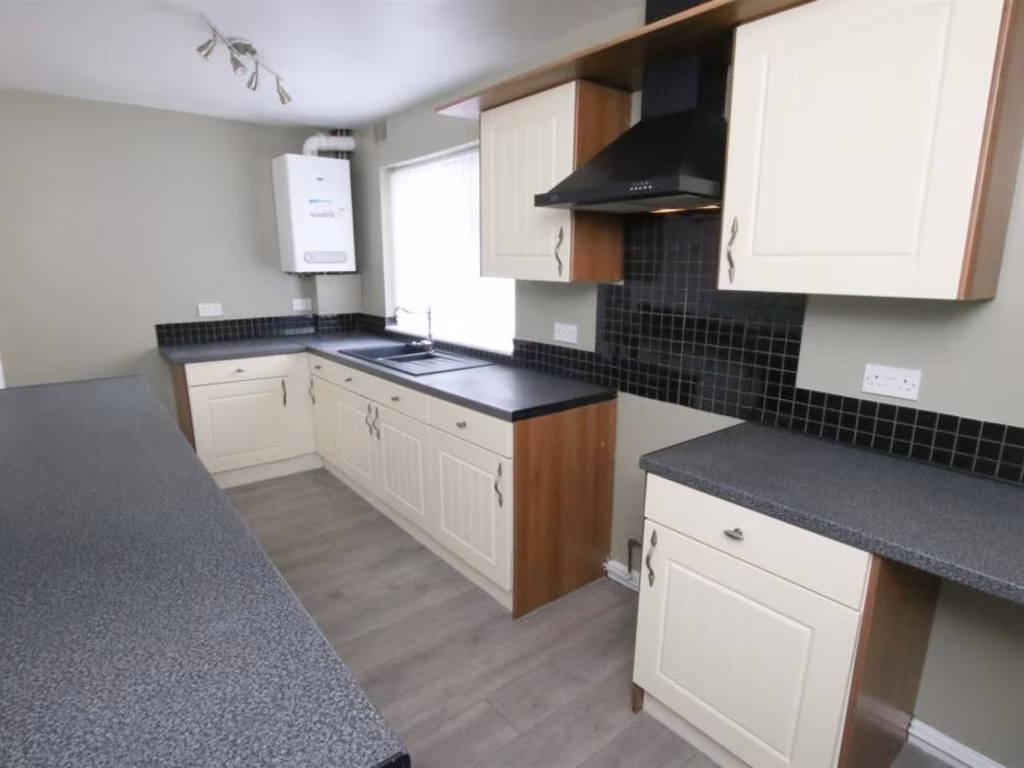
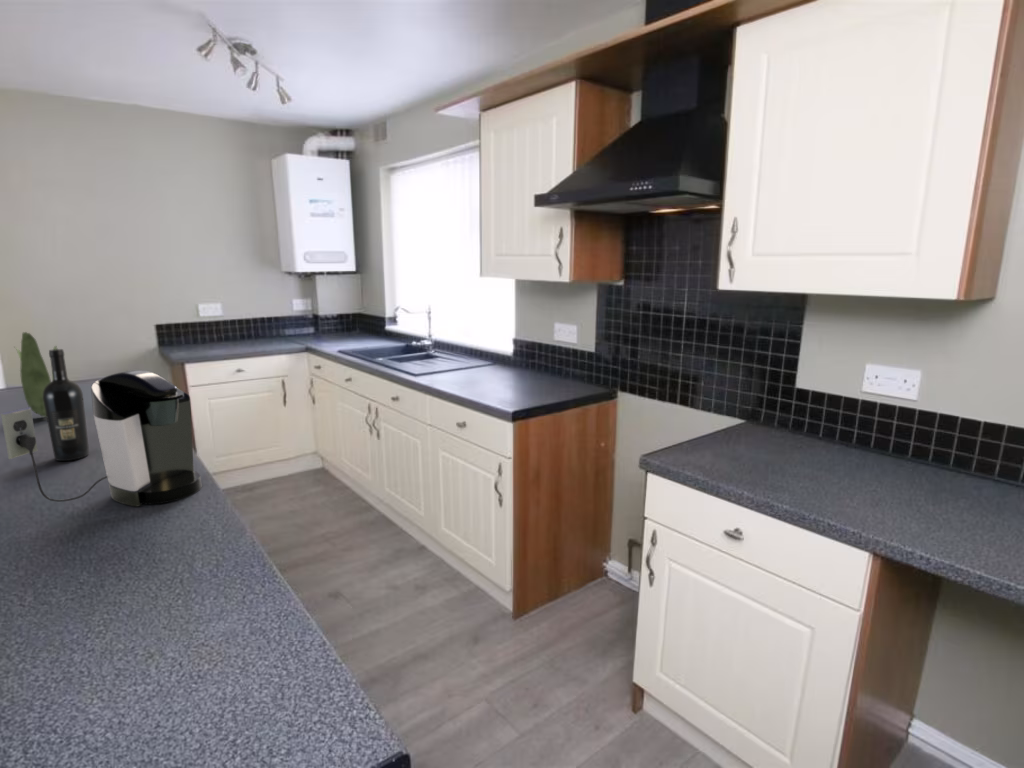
+ wine bottle [43,348,90,462]
+ coffee maker [0,368,202,507]
+ plant [14,331,58,418]
